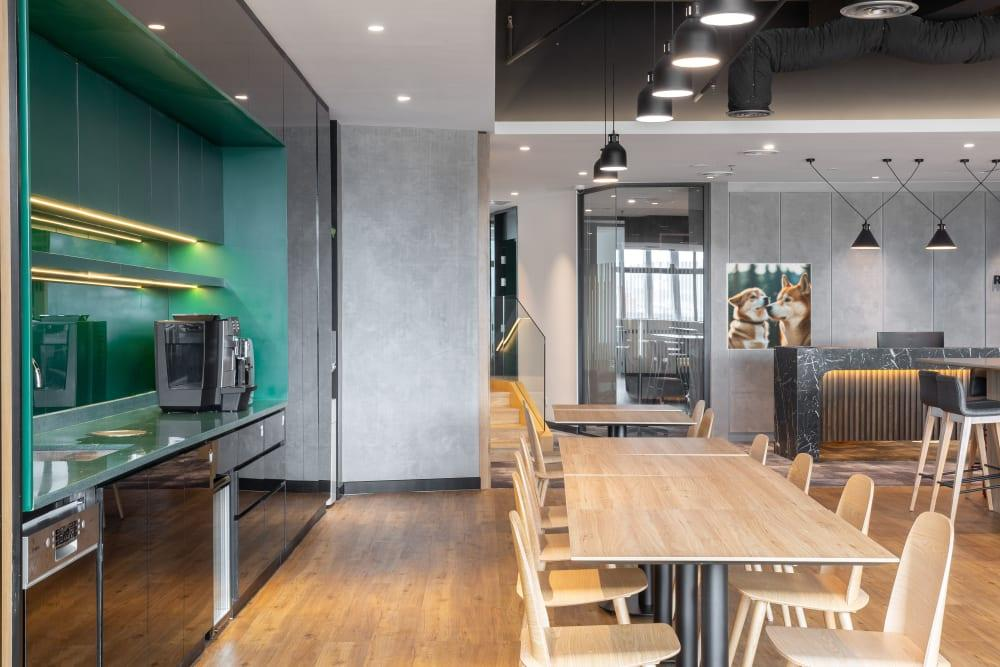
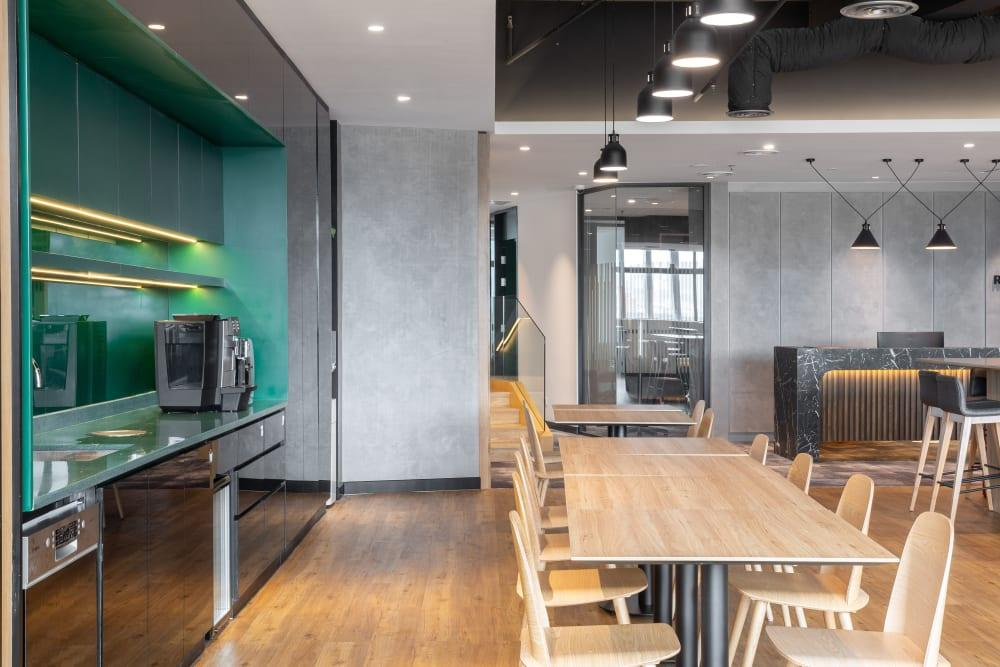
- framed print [726,262,813,350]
